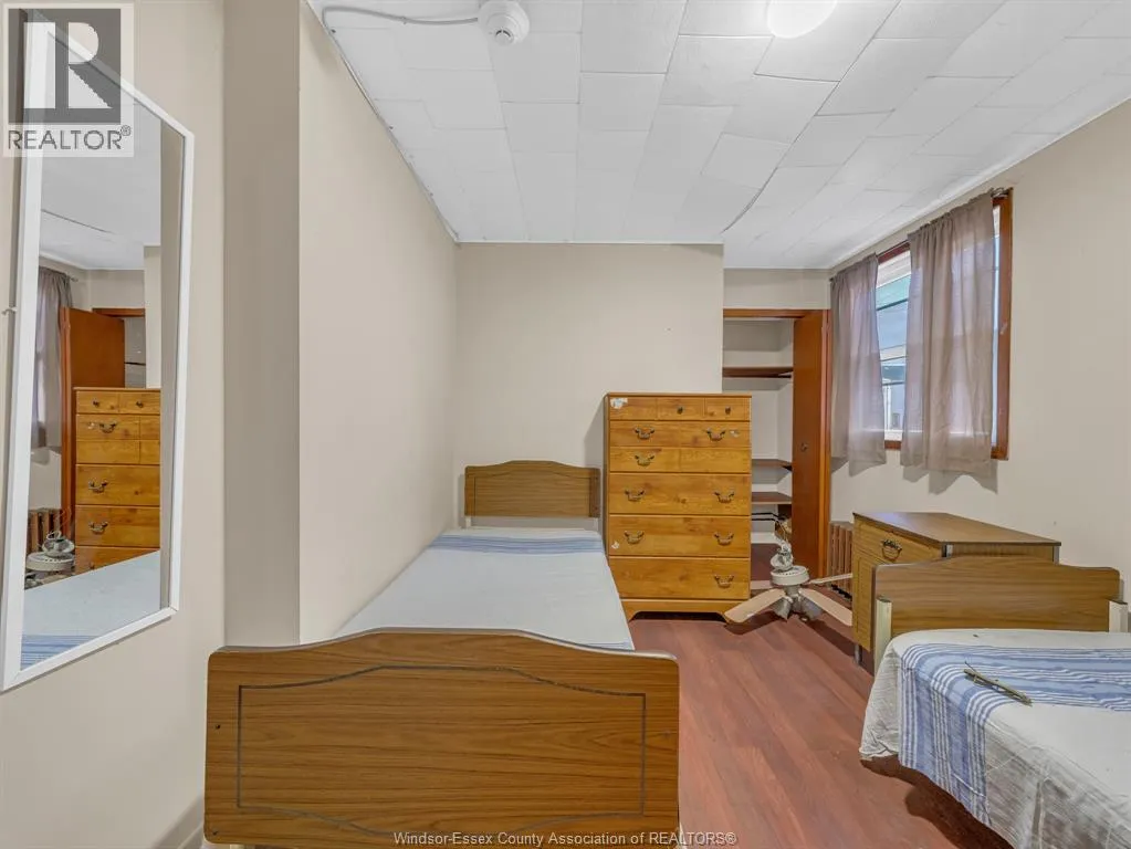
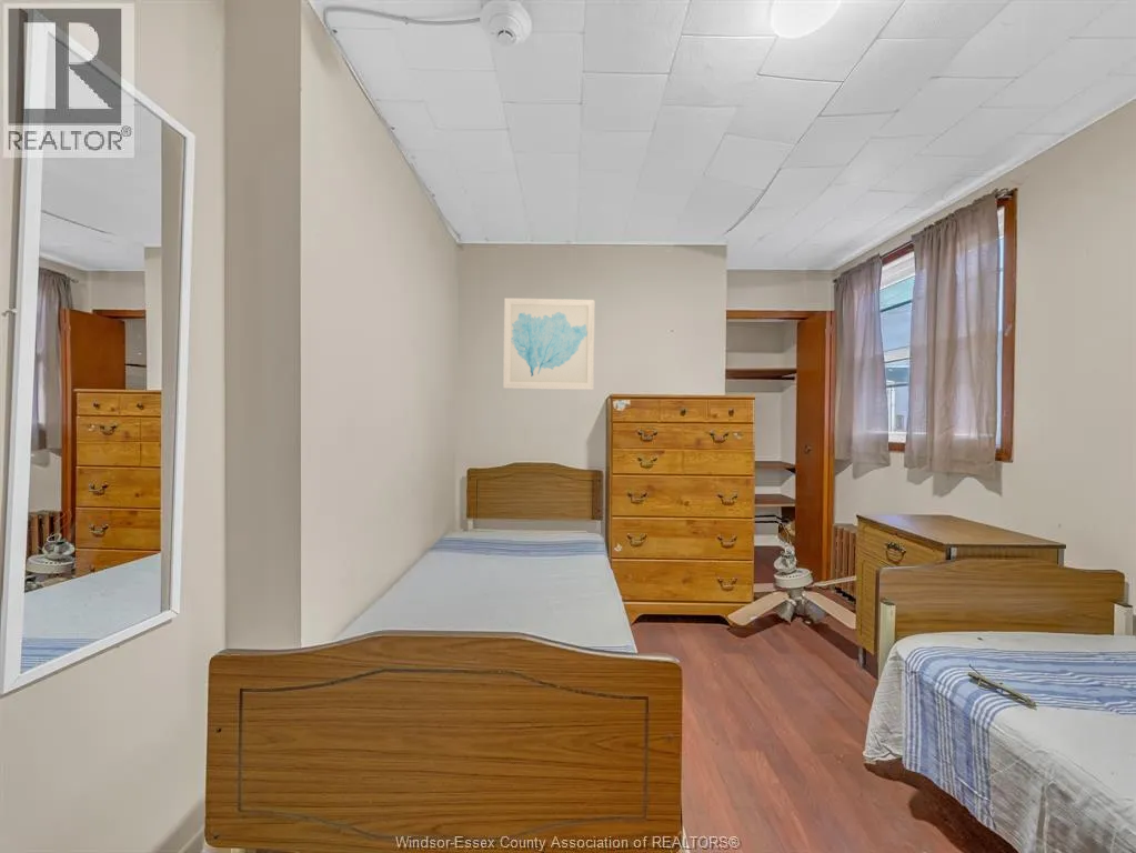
+ wall art [502,297,595,391]
